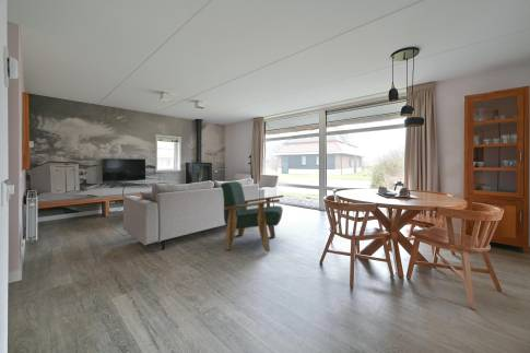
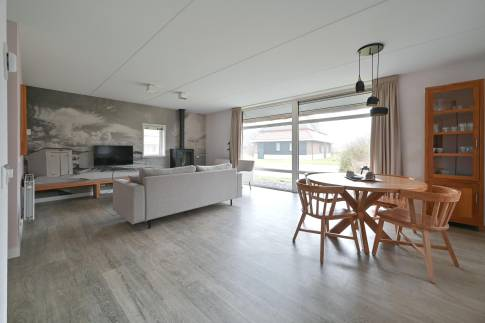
- armchair [220,180,285,252]
